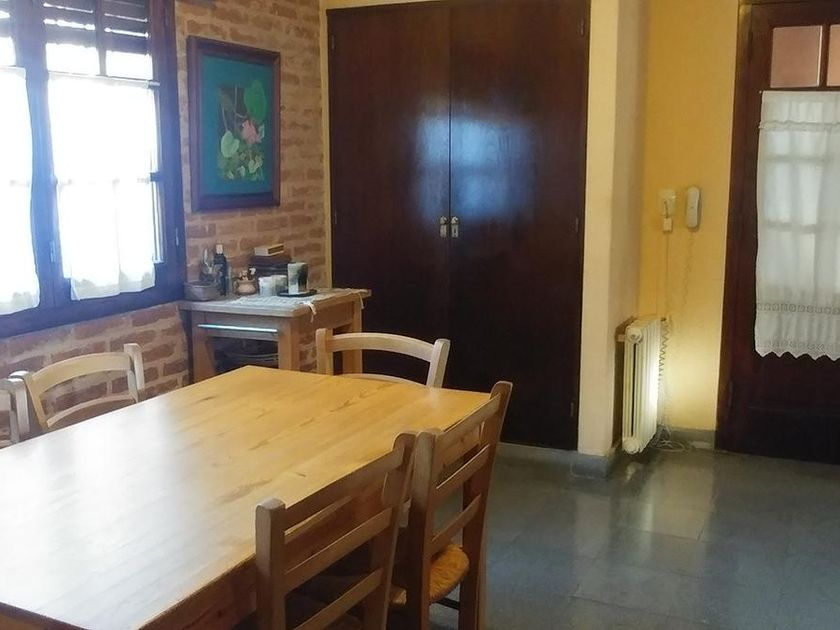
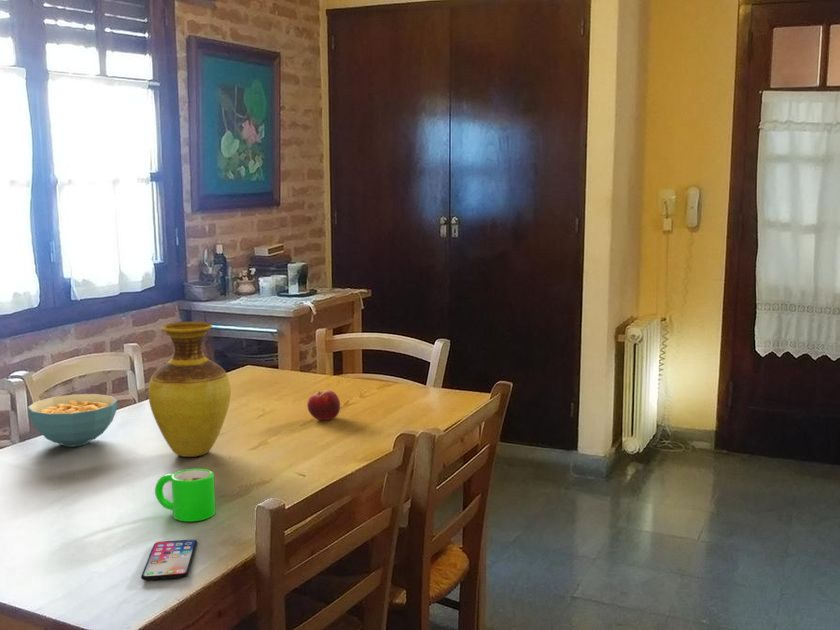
+ fruit [306,389,341,421]
+ vase [147,321,232,458]
+ smartphone [140,538,198,581]
+ cereal bowl [27,393,118,448]
+ mug [154,467,216,523]
